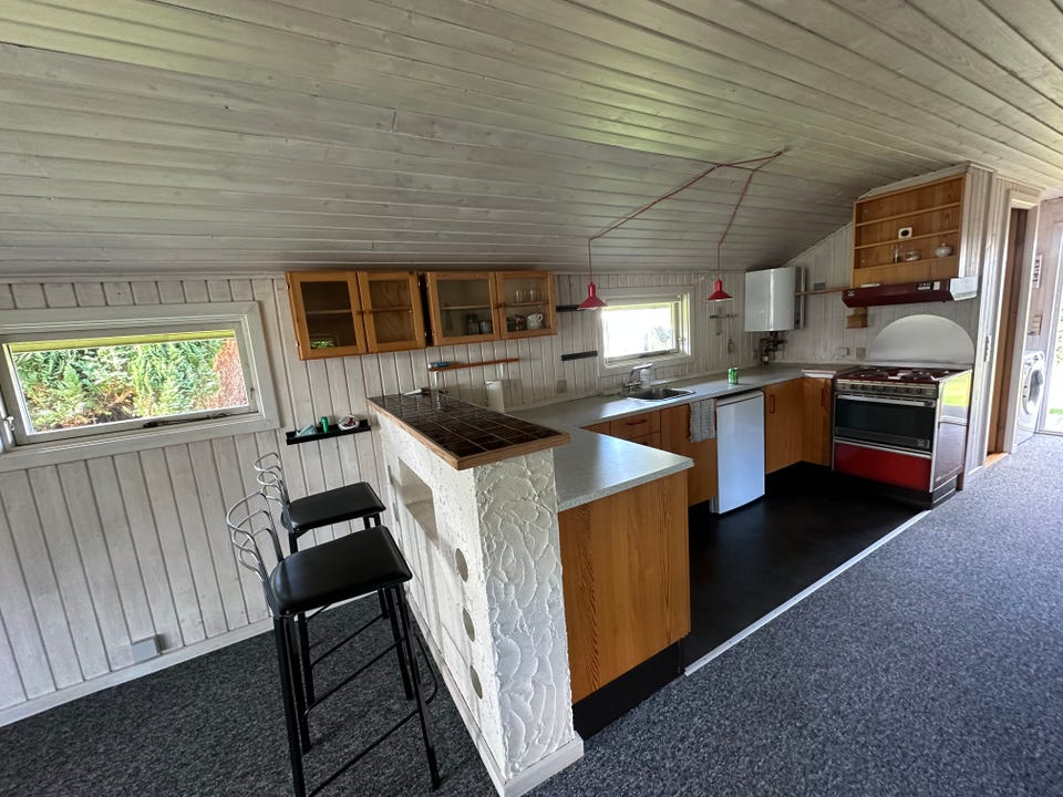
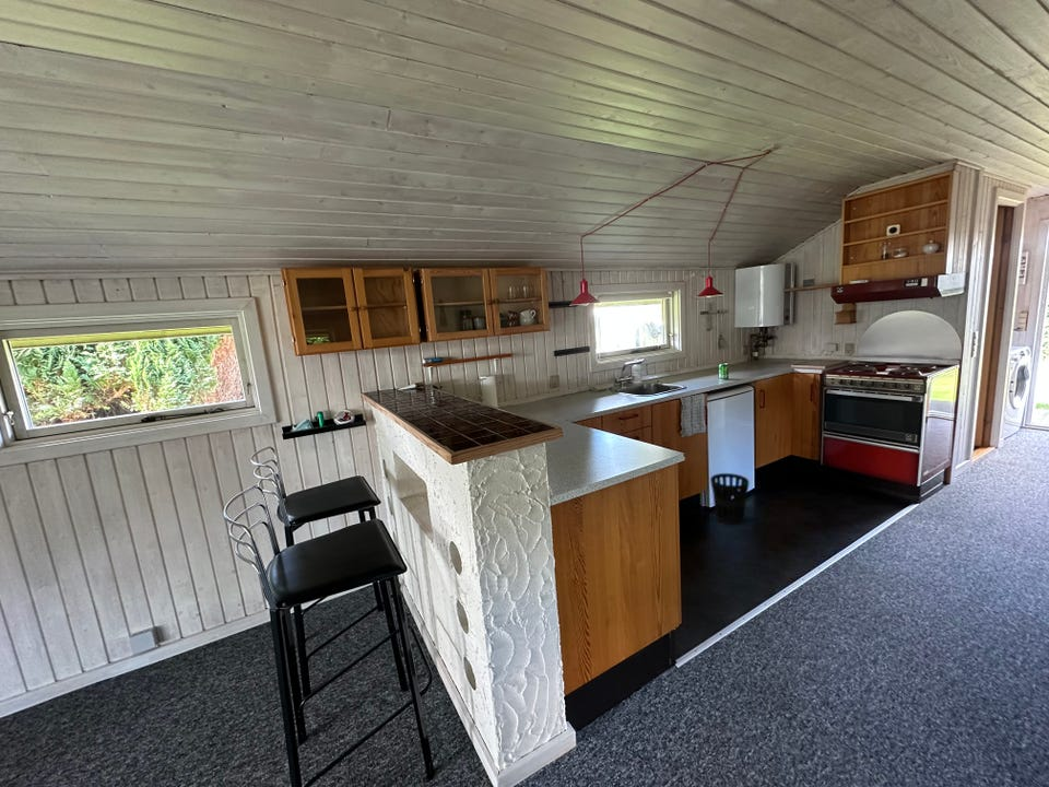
+ wastebasket [709,472,751,526]
